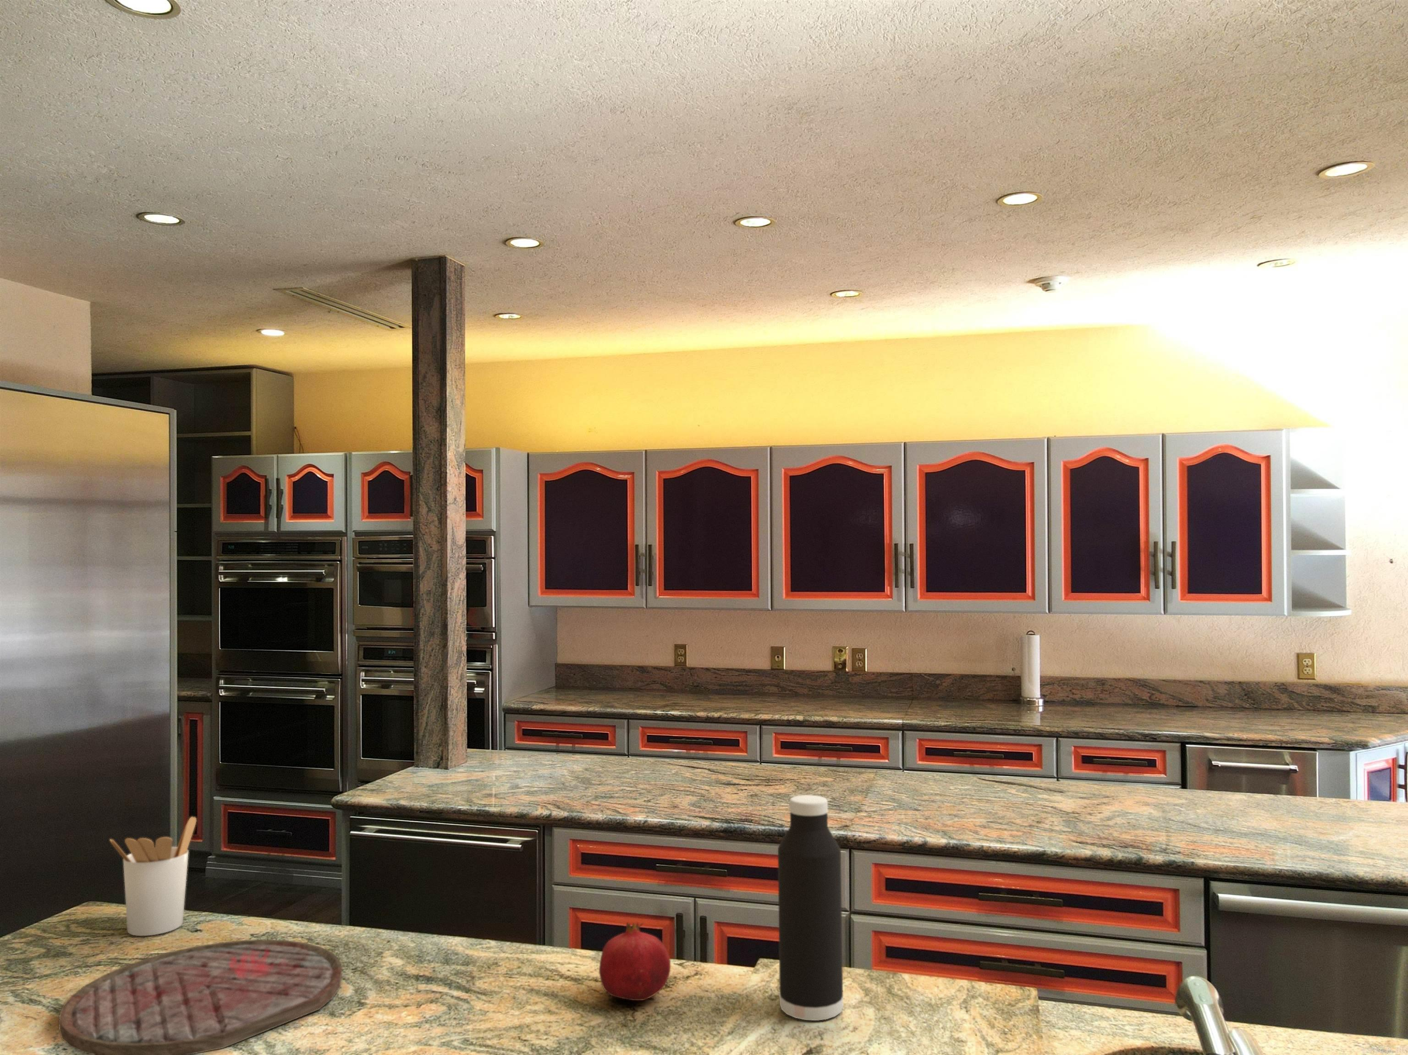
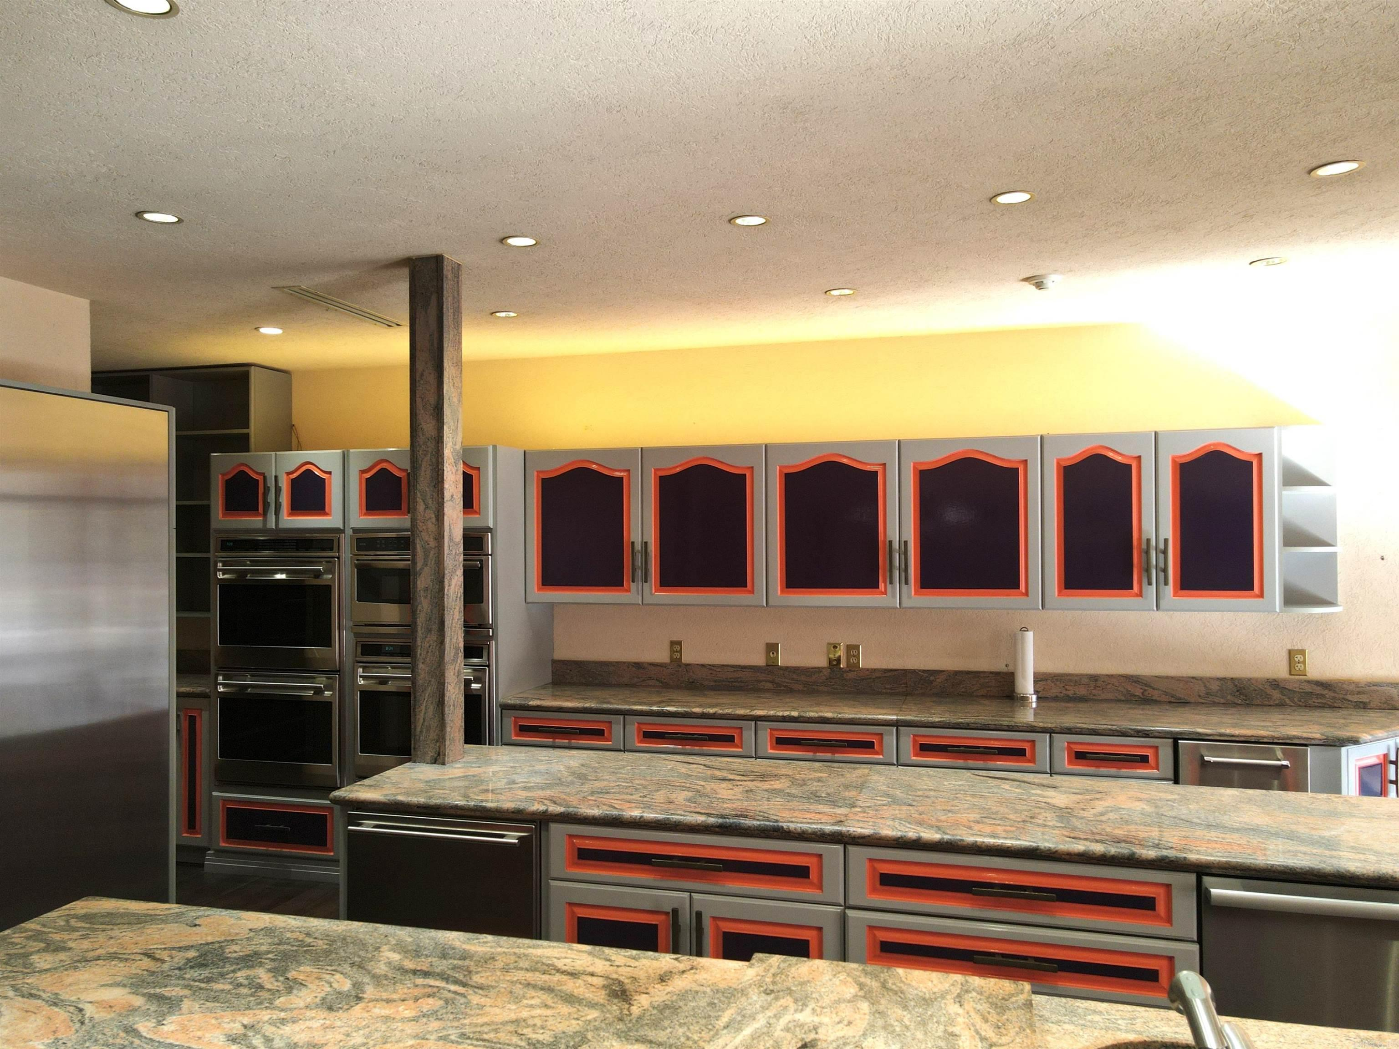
- cutting board [59,939,343,1055]
- water bottle [777,795,844,1021]
- utensil holder [109,817,197,936]
- fruit [599,921,671,1001]
